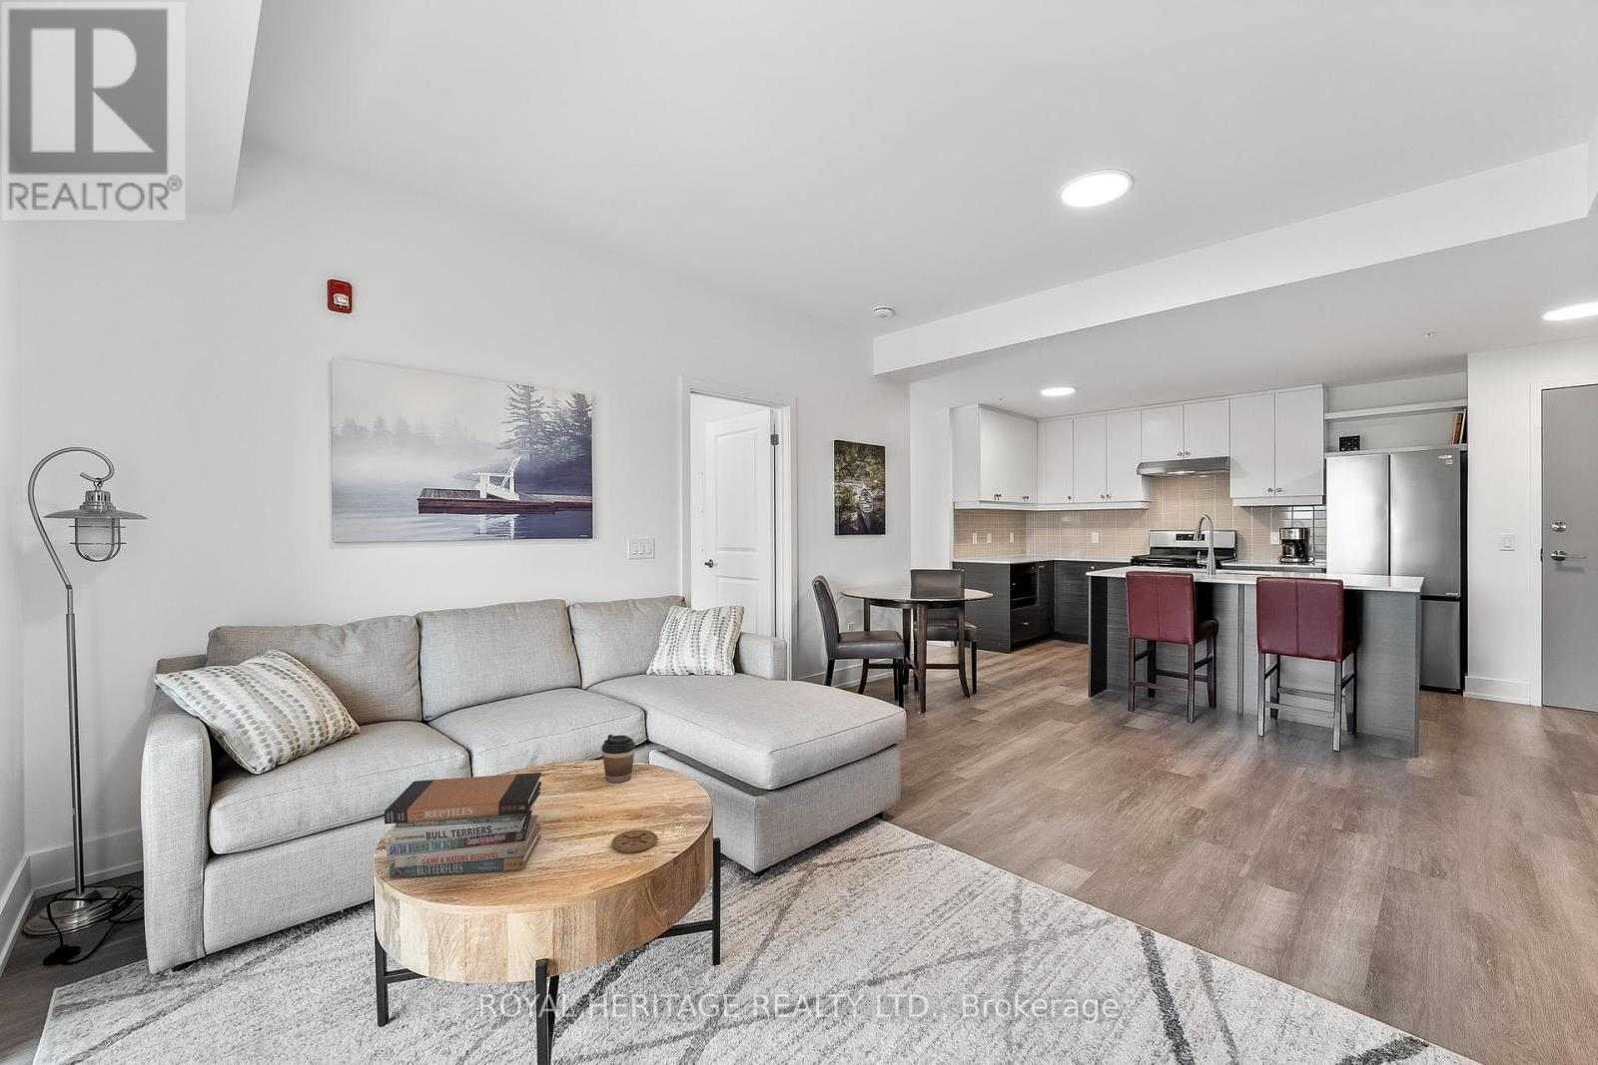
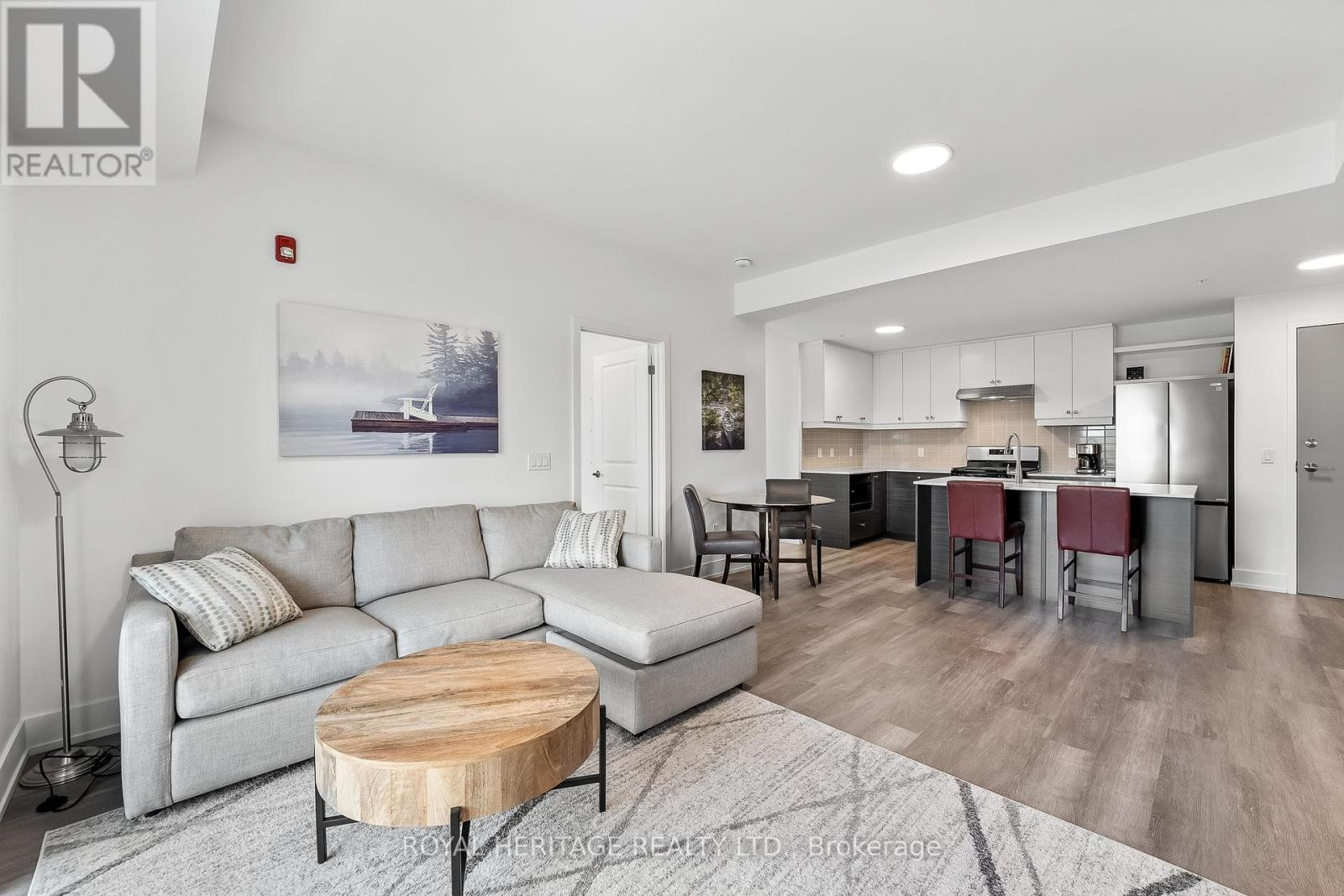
- coaster [610,830,659,853]
- book stack [384,771,542,880]
- coffee cup [600,733,636,783]
